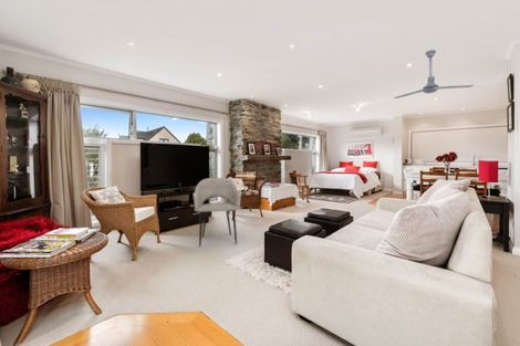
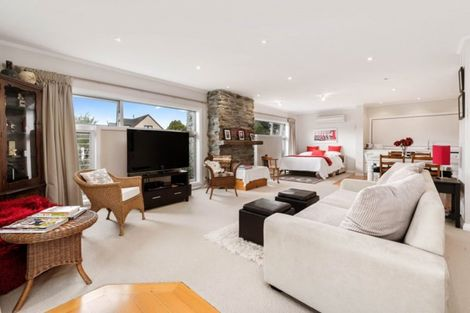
- ceiling fan [394,49,475,99]
- armchair [193,177,242,248]
